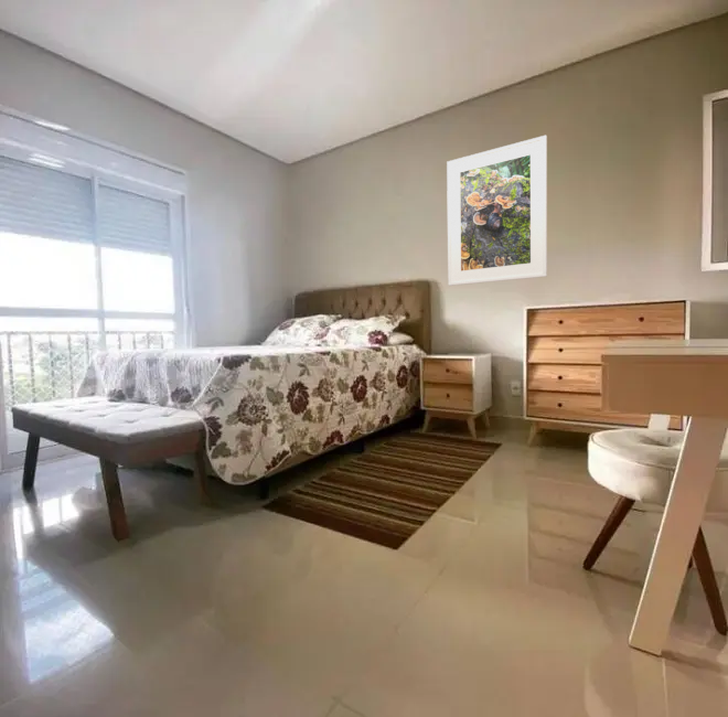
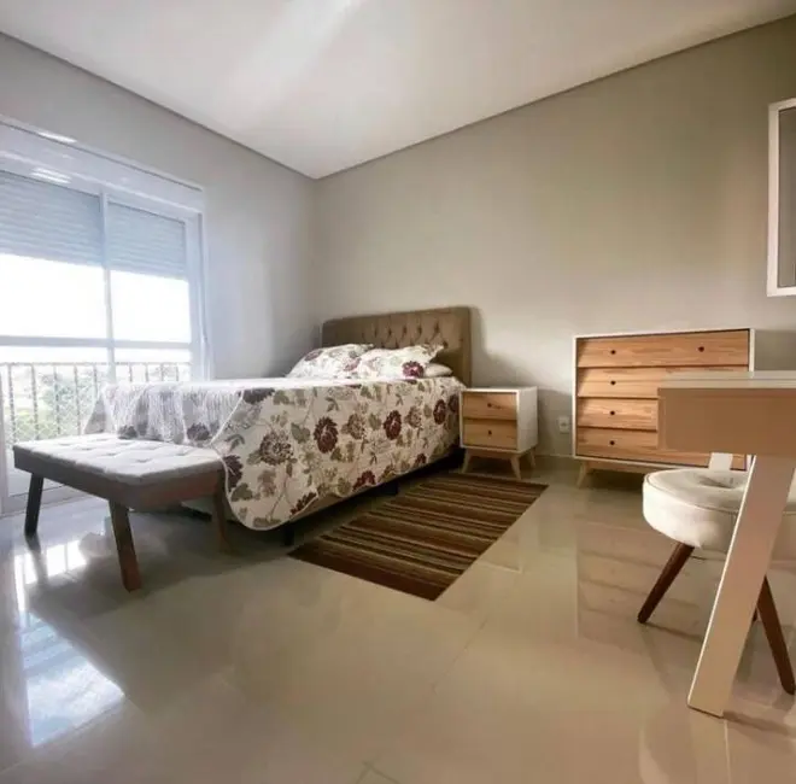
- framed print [446,135,548,287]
